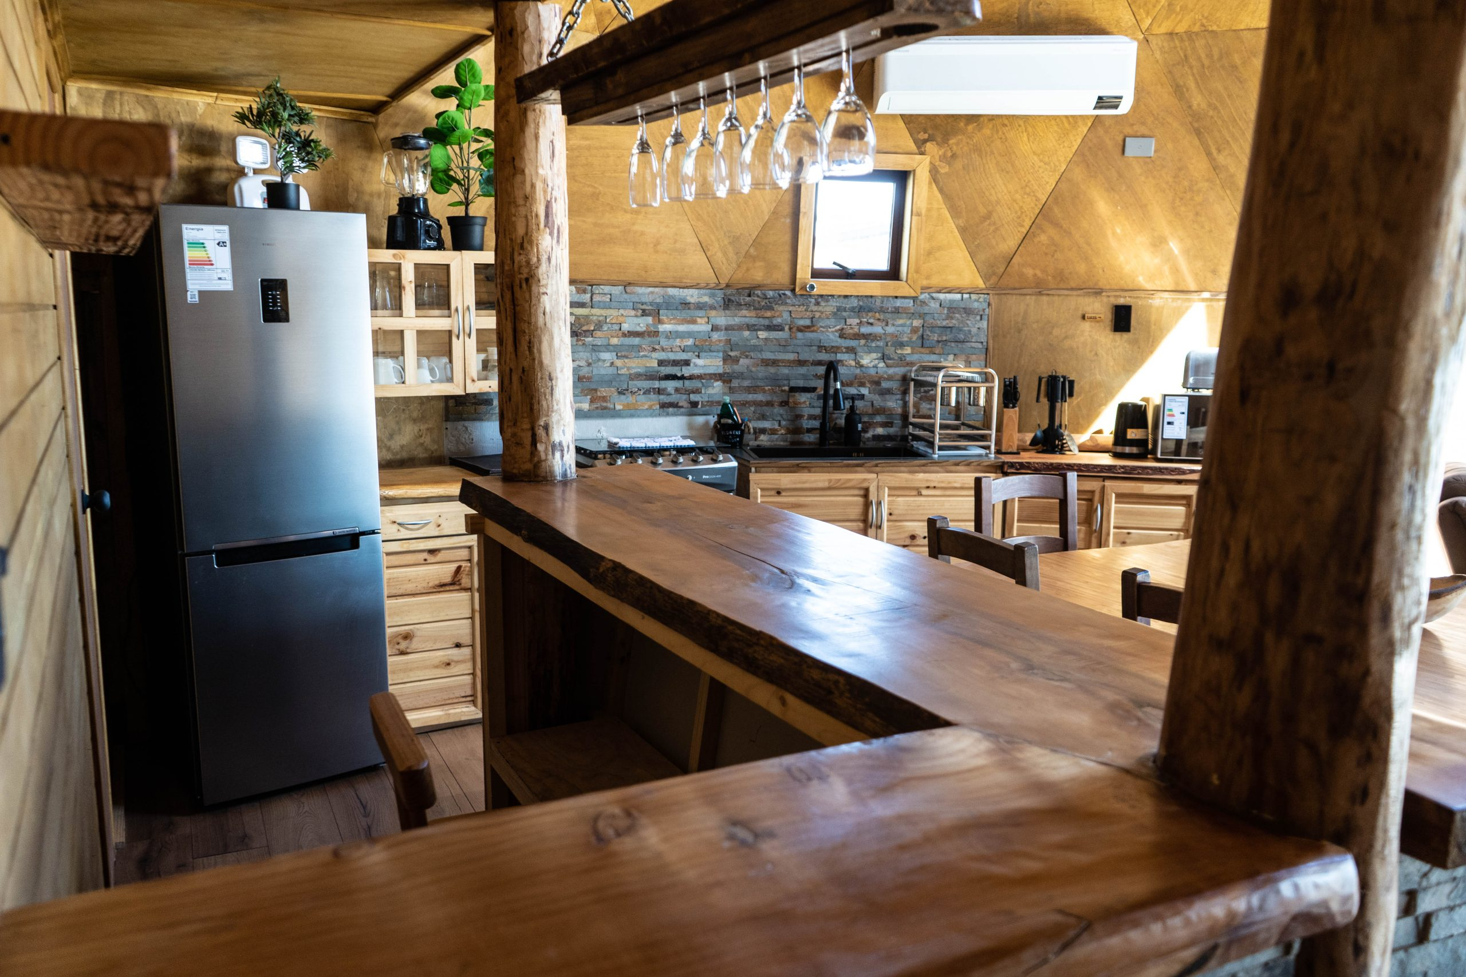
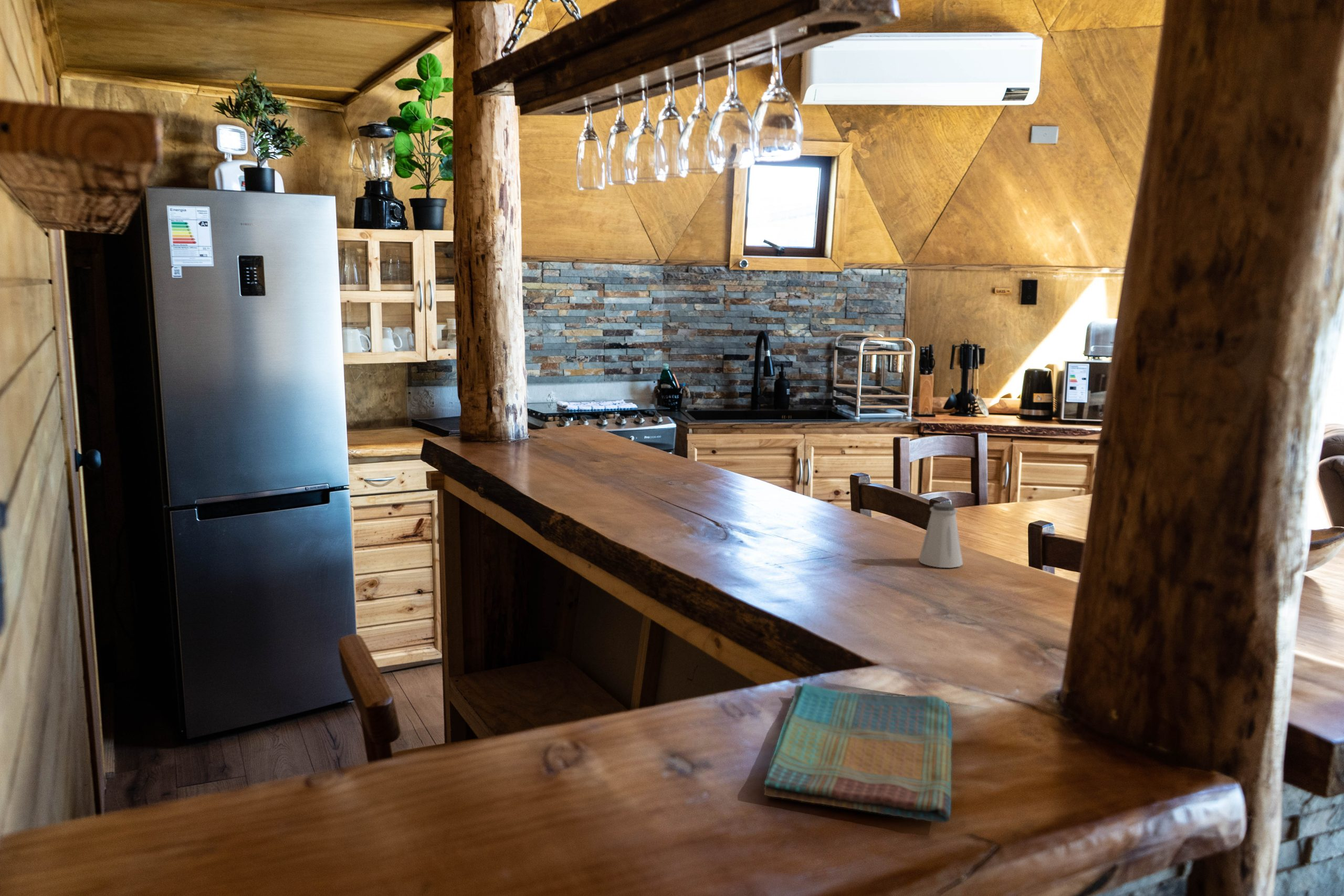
+ saltshaker [918,502,963,568]
+ dish towel [763,682,953,823]
